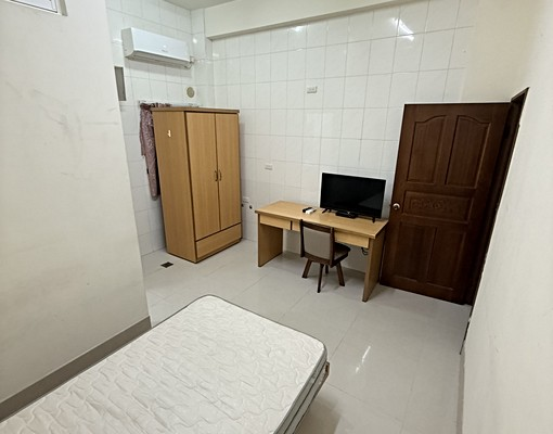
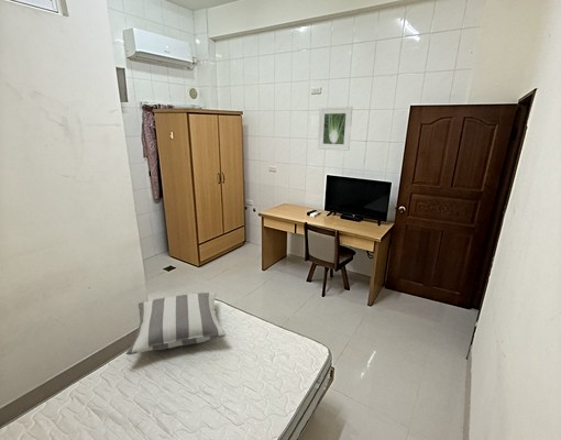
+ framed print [317,106,354,152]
+ pillow [125,292,228,356]
